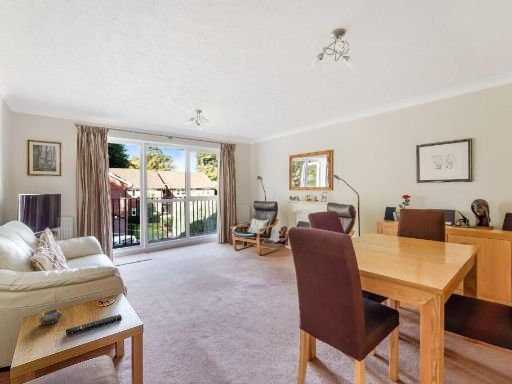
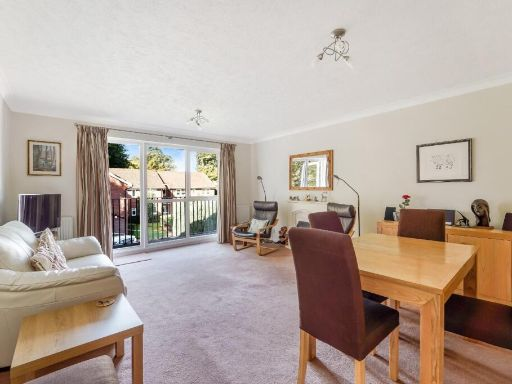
- cup [37,308,63,326]
- remote control [65,313,123,336]
